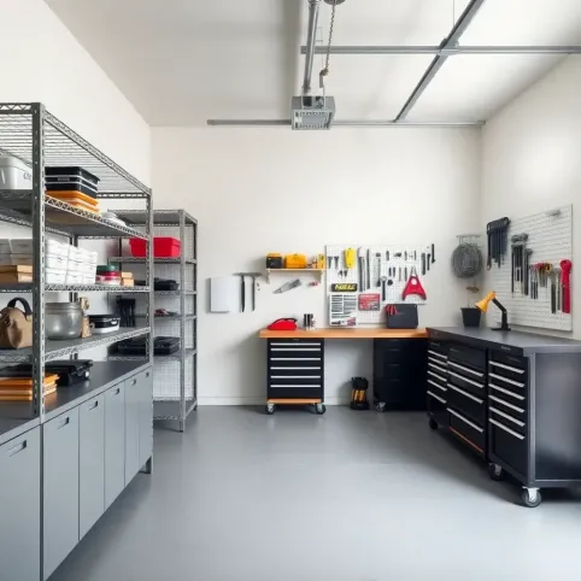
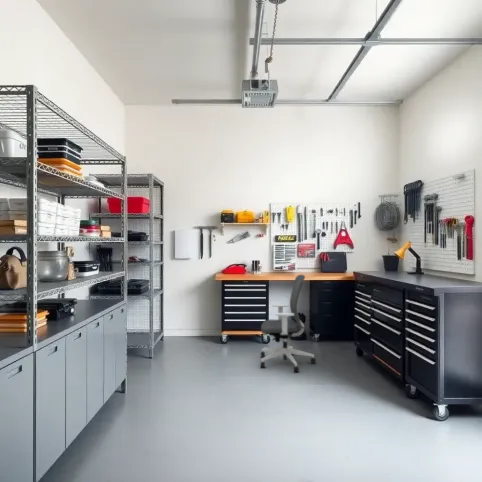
+ office chair [259,274,317,373]
